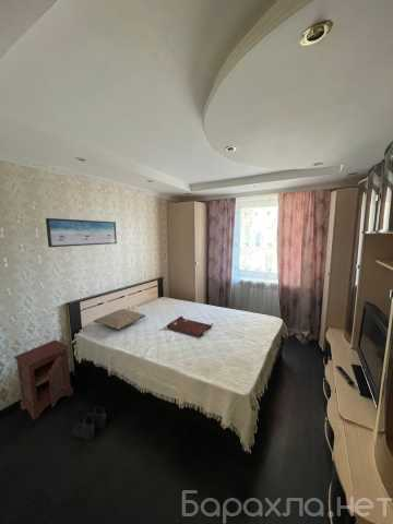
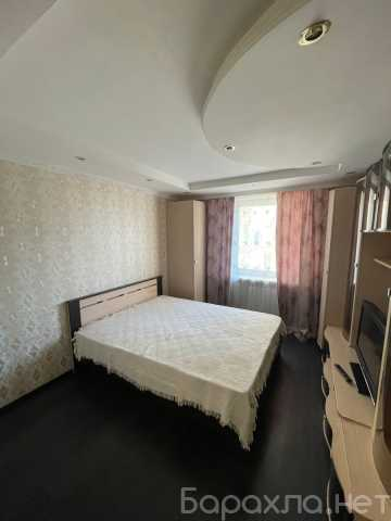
- serving tray [166,315,214,337]
- boots [71,405,107,442]
- nightstand [13,338,74,421]
- wall art [45,217,118,248]
- pillow [93,308,146,331]
